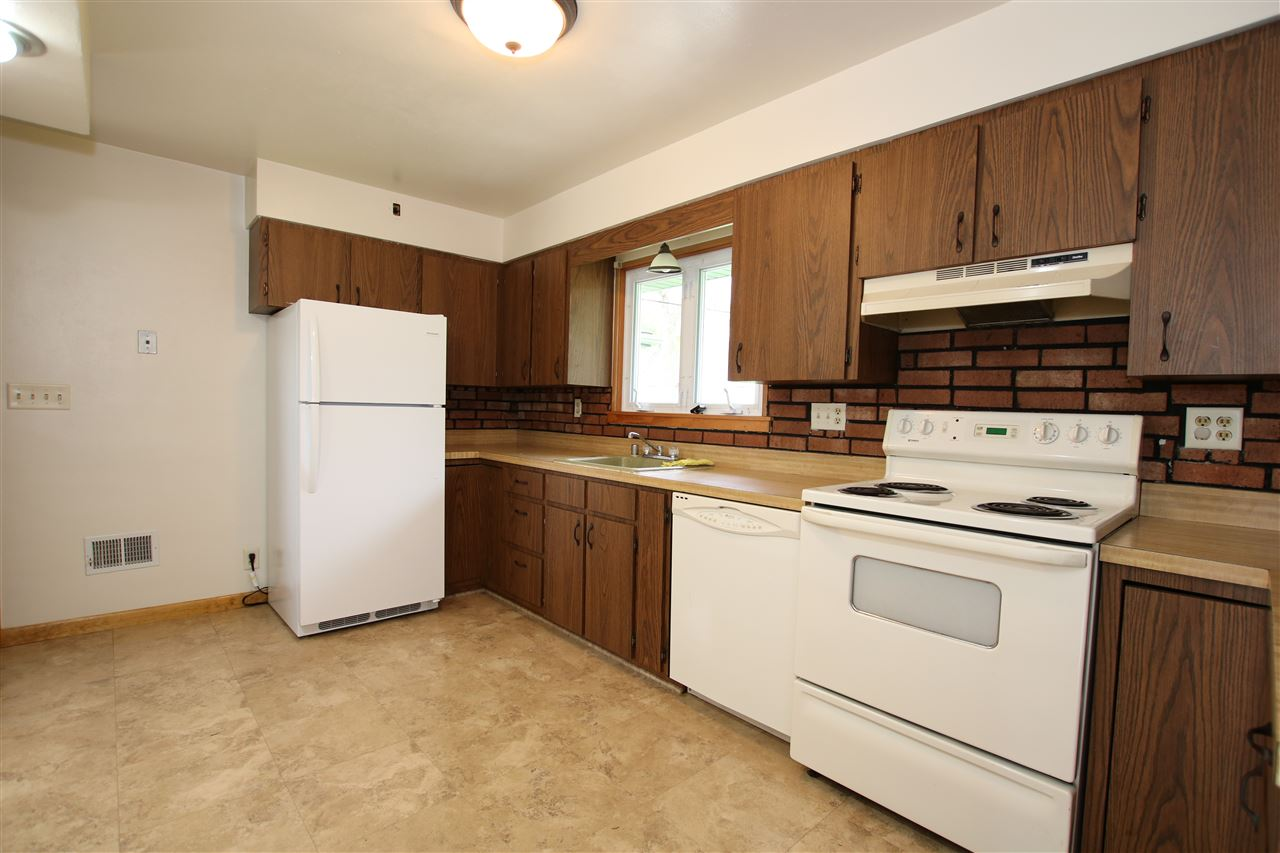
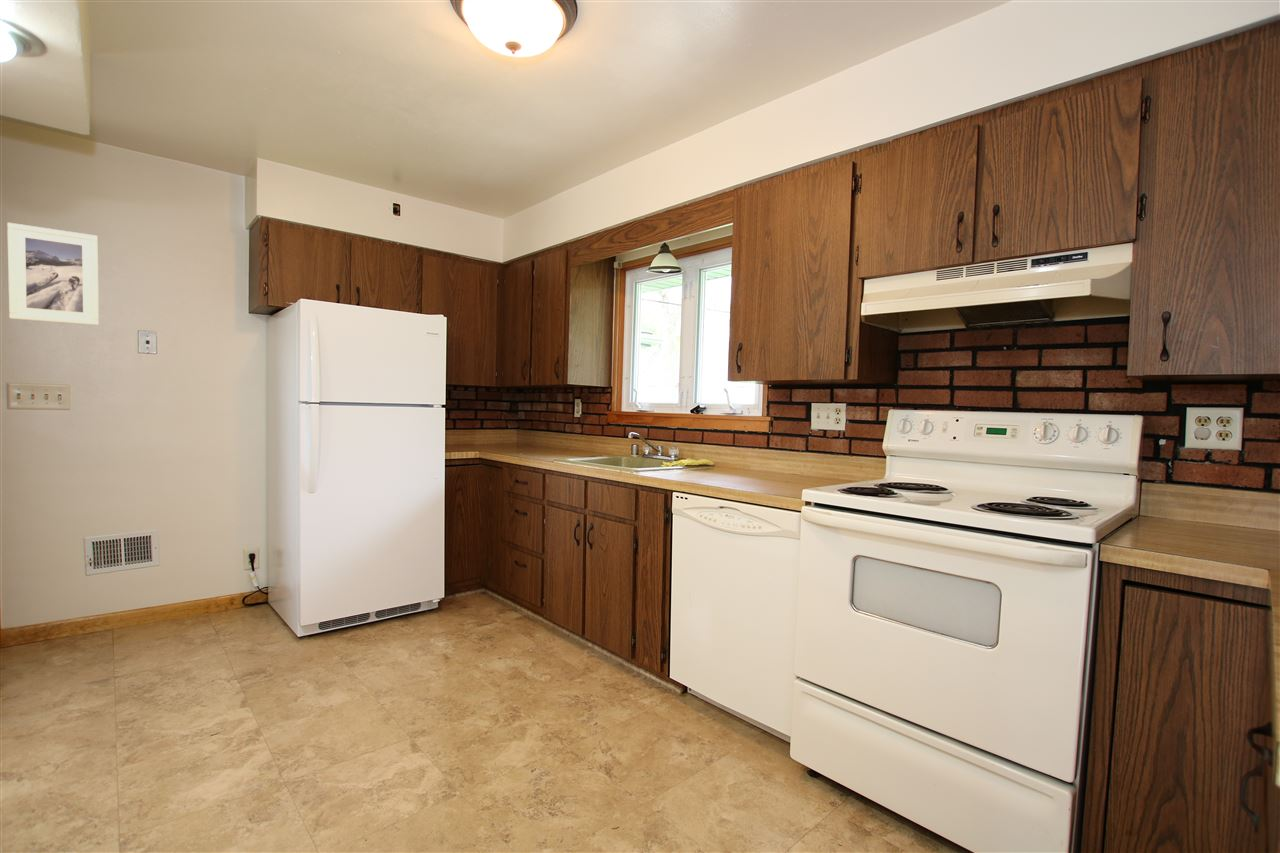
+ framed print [6,222,100,326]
